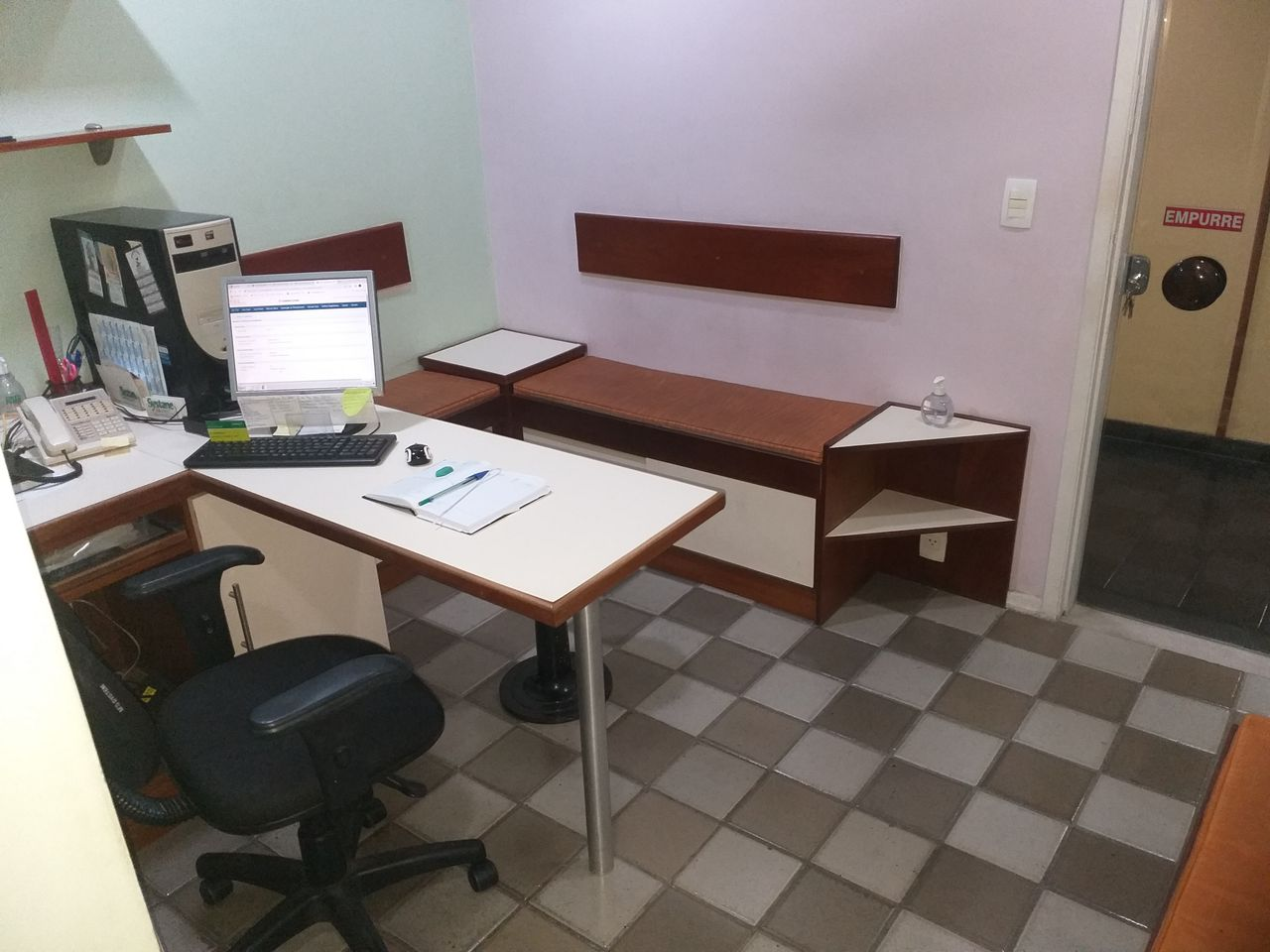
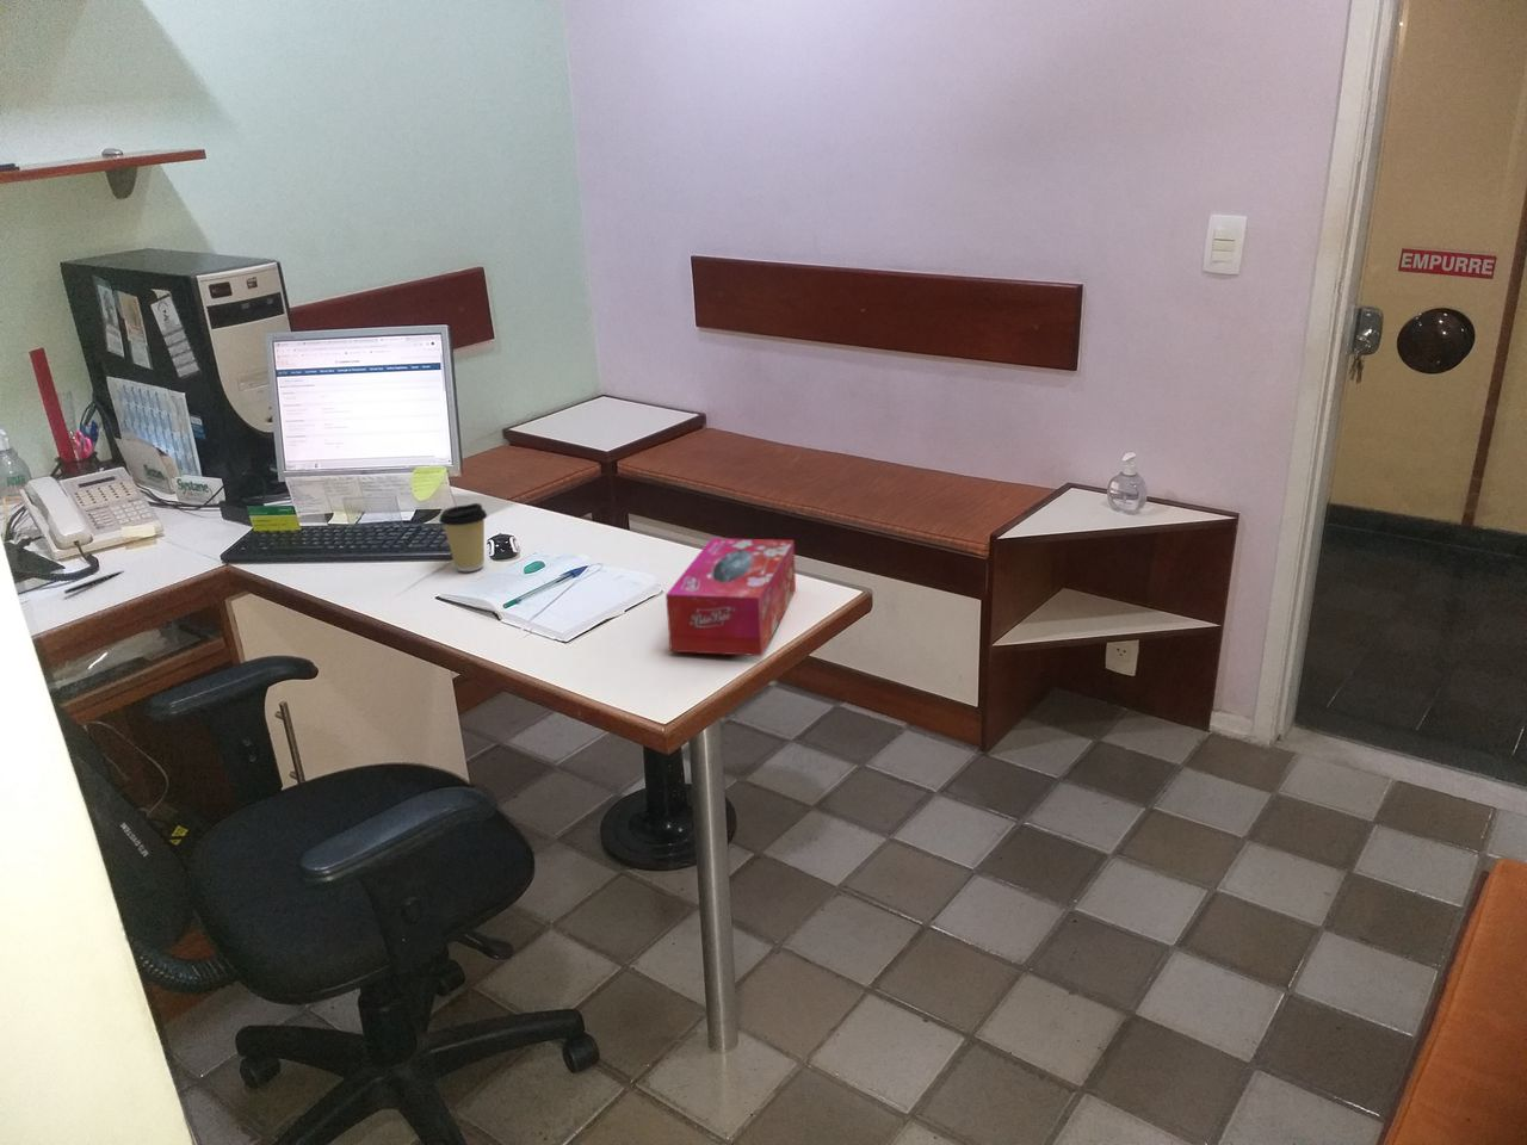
+ pen [64,570,124,595]
+ tissue box [665,536,797,657]
+ coffee cup [438,502,488,572]
